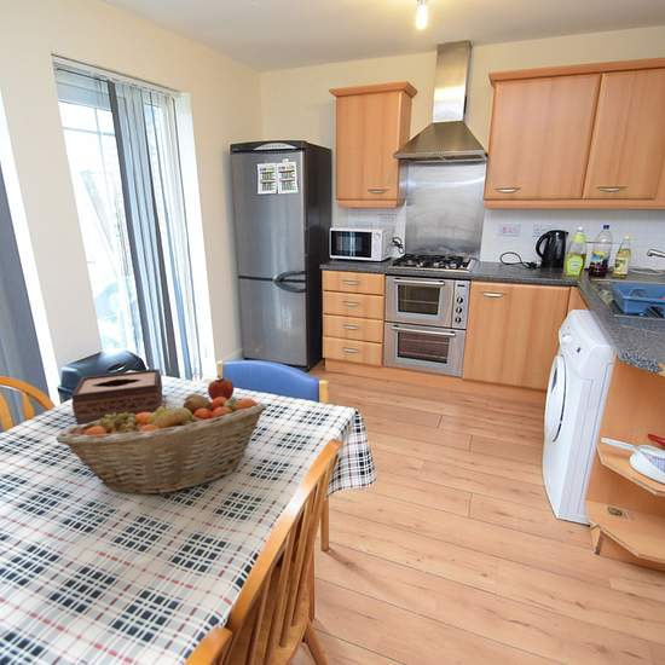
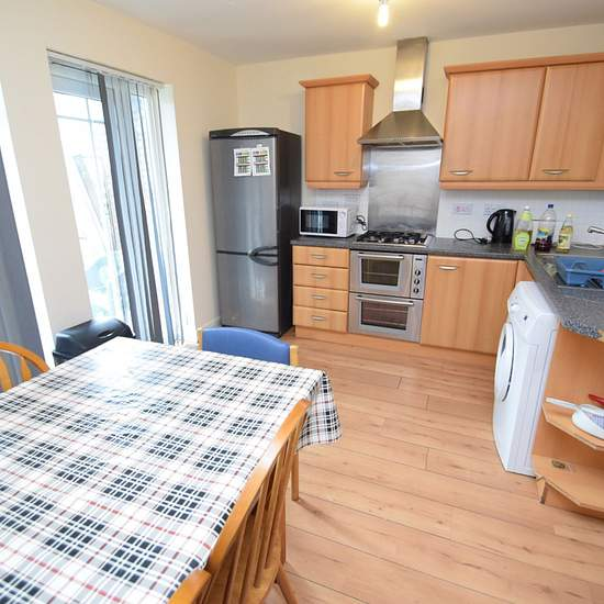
- fruit basket [54,393,267,497]
- apple [207,375,235,401]
- tissue box [70,368,163,426]
